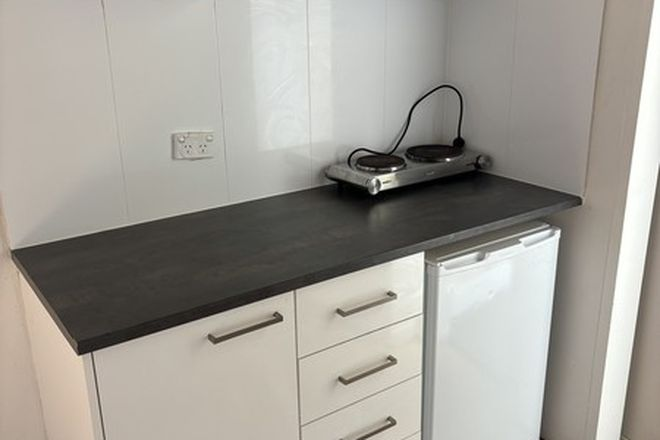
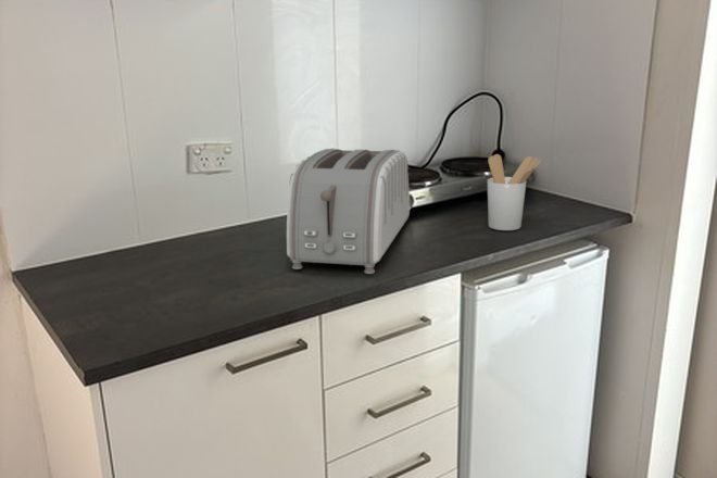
+ utensil holder [487,153,542,231]
+ toaster [286,148,411,275]
